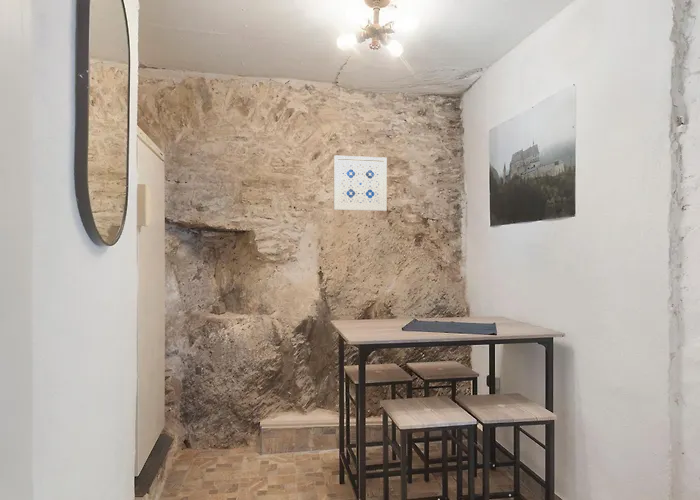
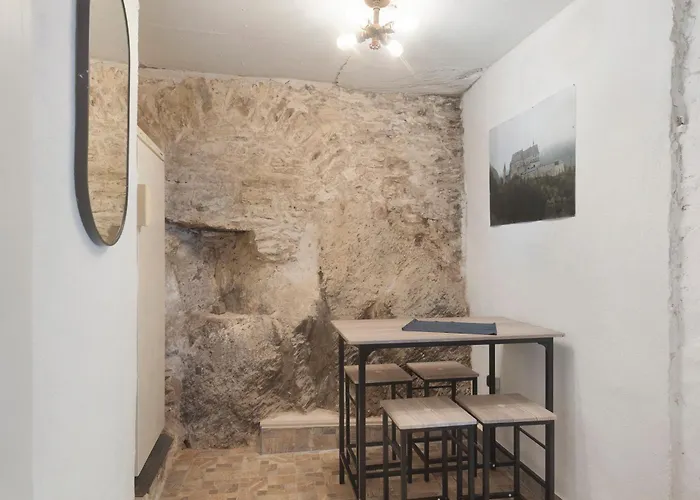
- wall art [333,154,388,212]
